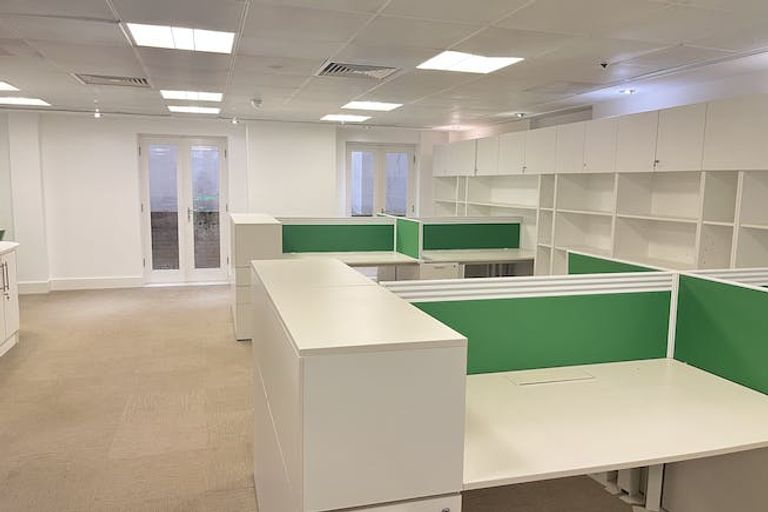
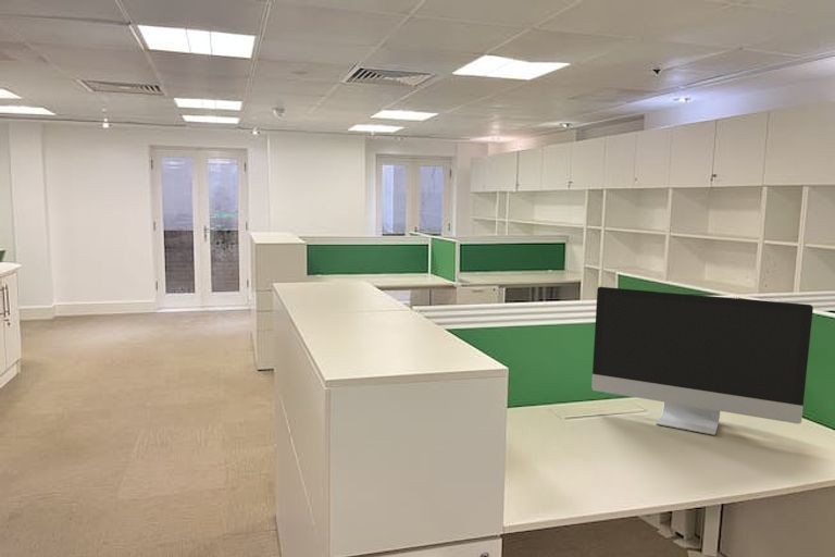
+ computer monitor [590,286,814,436]
